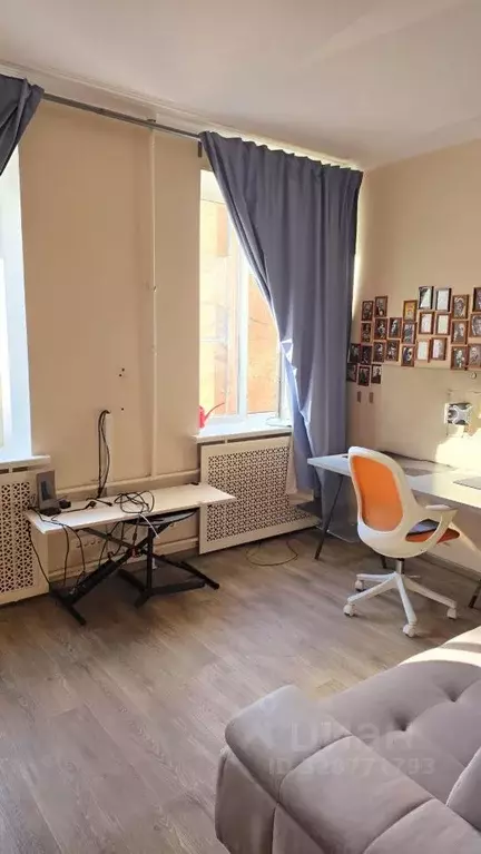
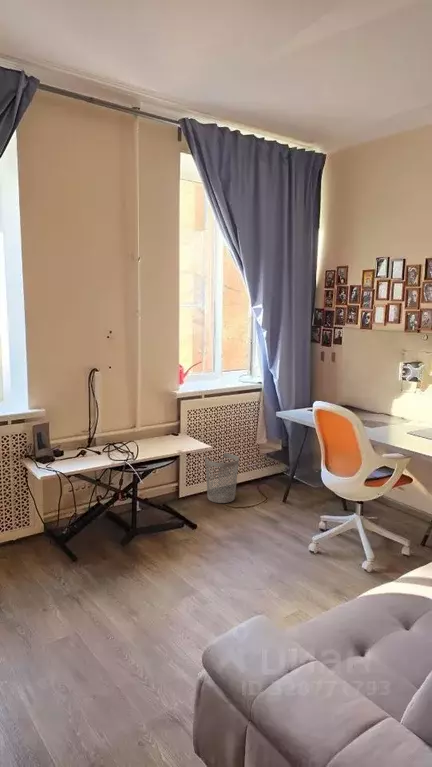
+ wastebasket [204,452,240,504]
